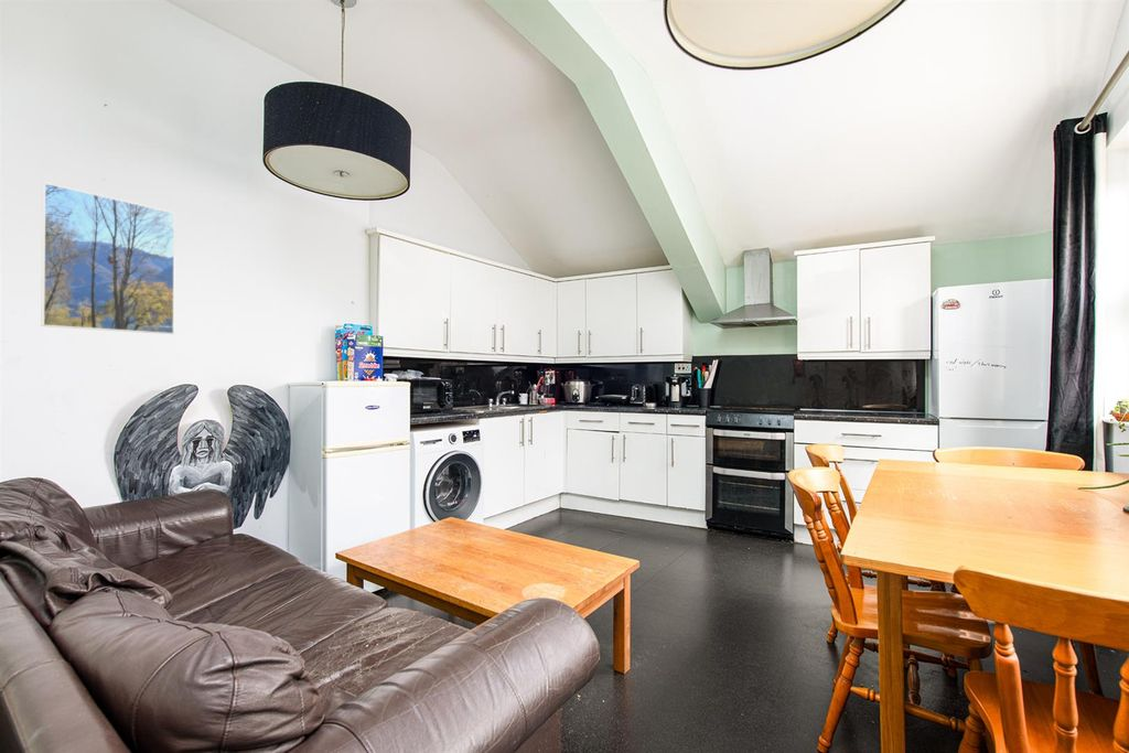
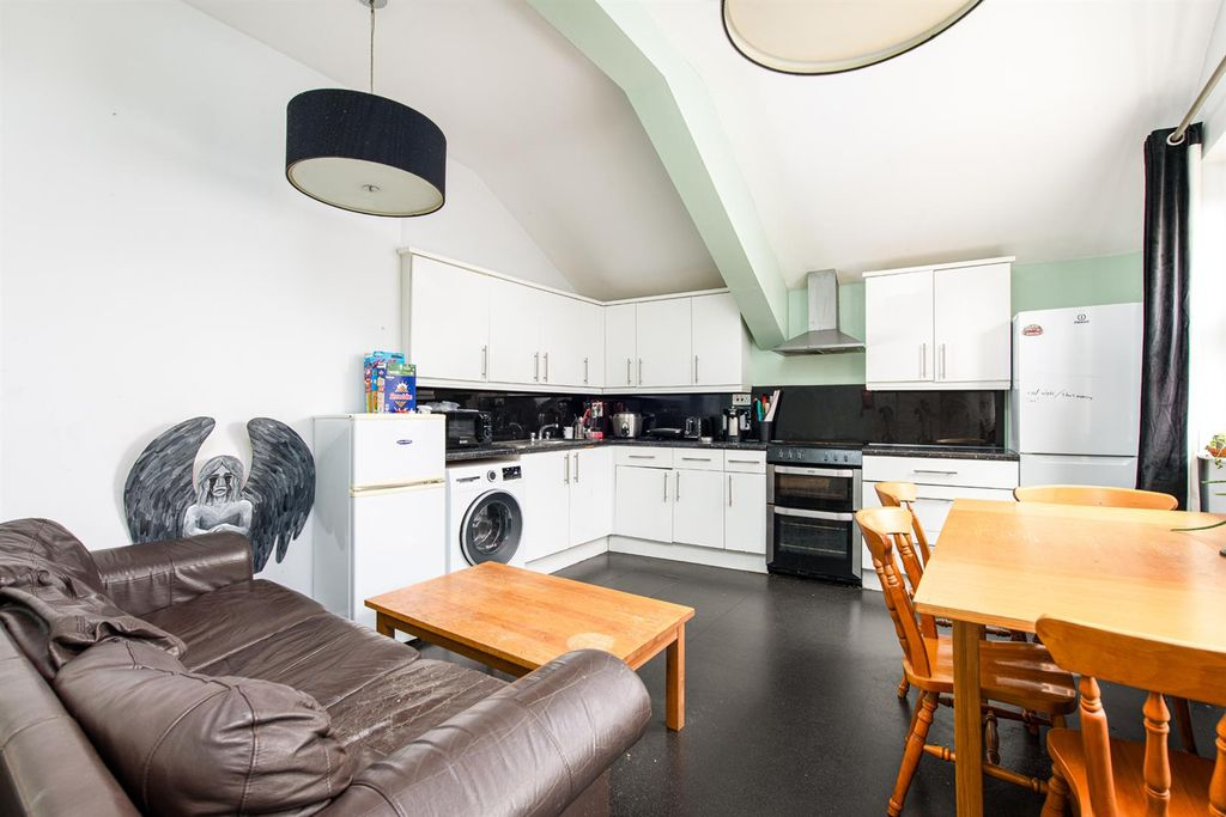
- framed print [40,182,176,335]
